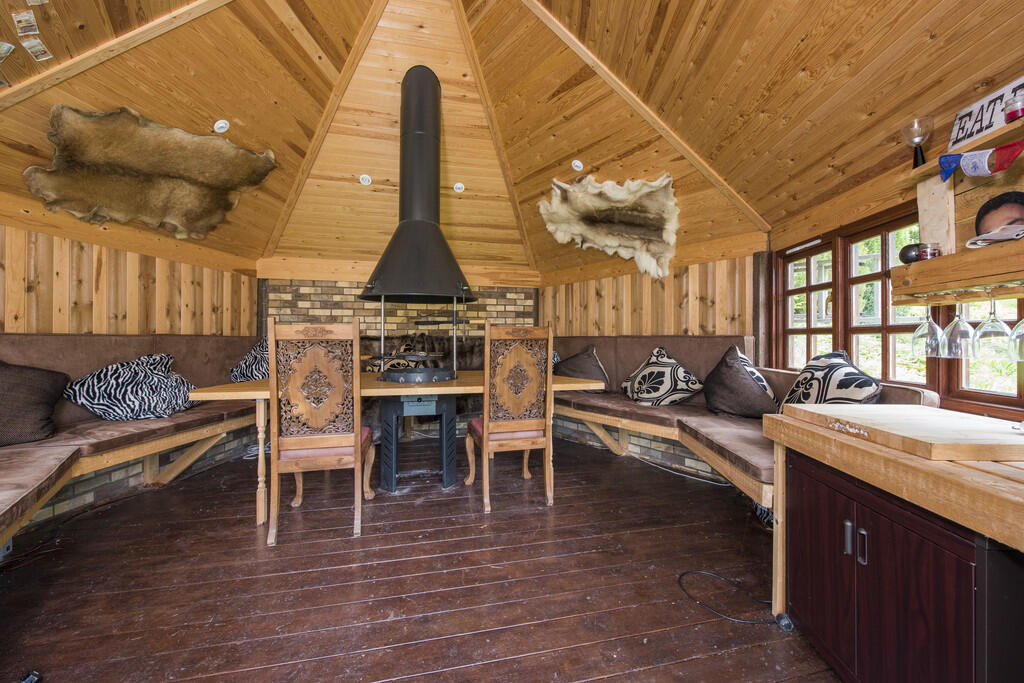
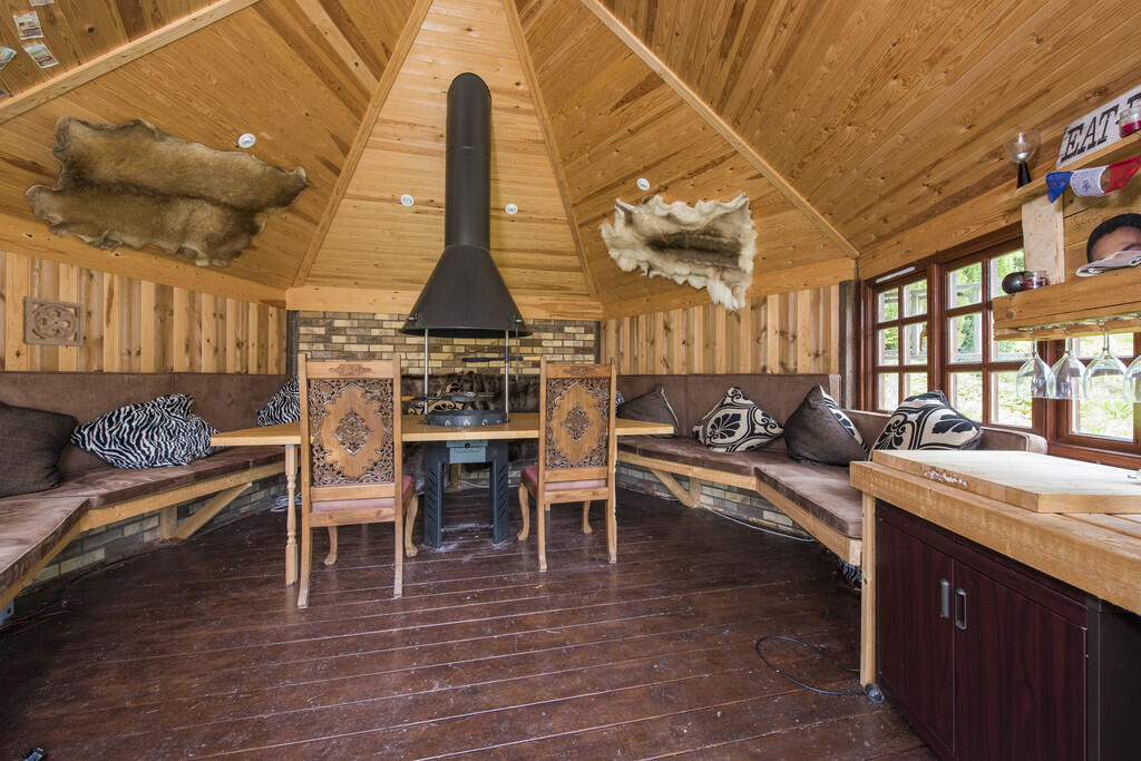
+ wall ornament [21,295,85,348]
